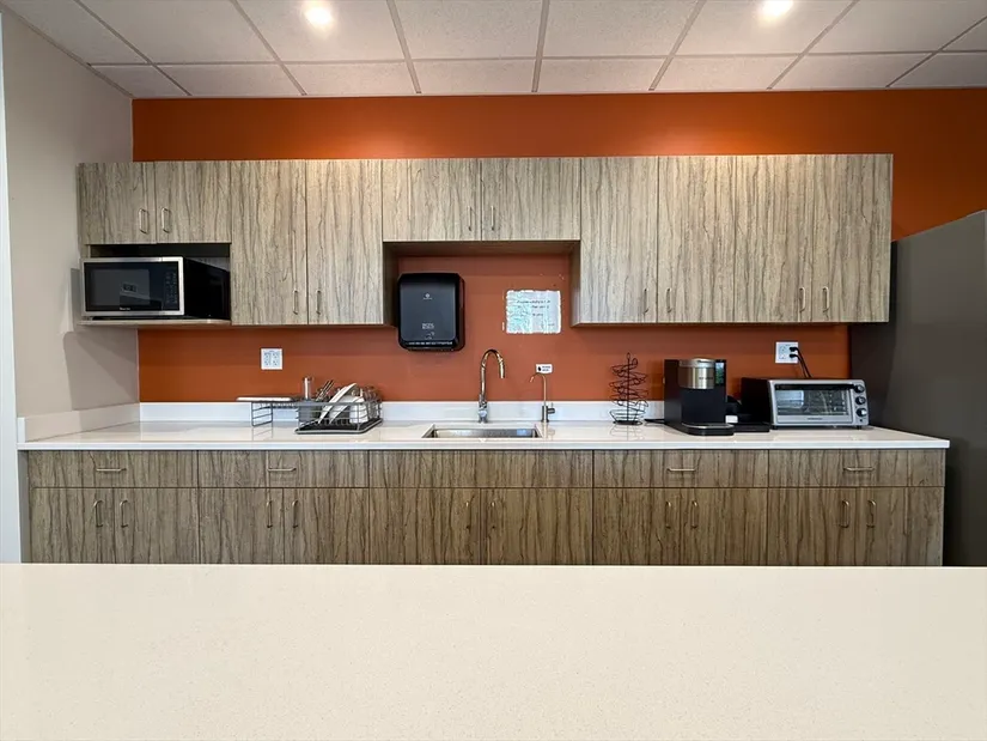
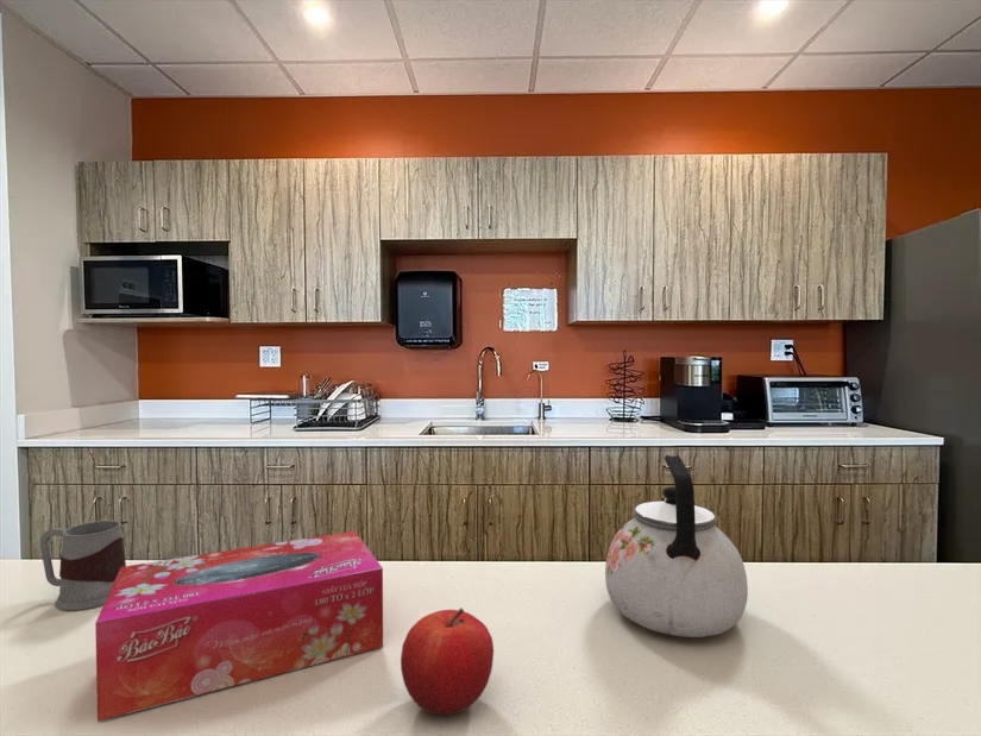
+ tissue box [94,530,384,723]
+ mug [39,520,127,611]
+ fruit [400,606,495,716]
+ kettle [604,454,749,639]
